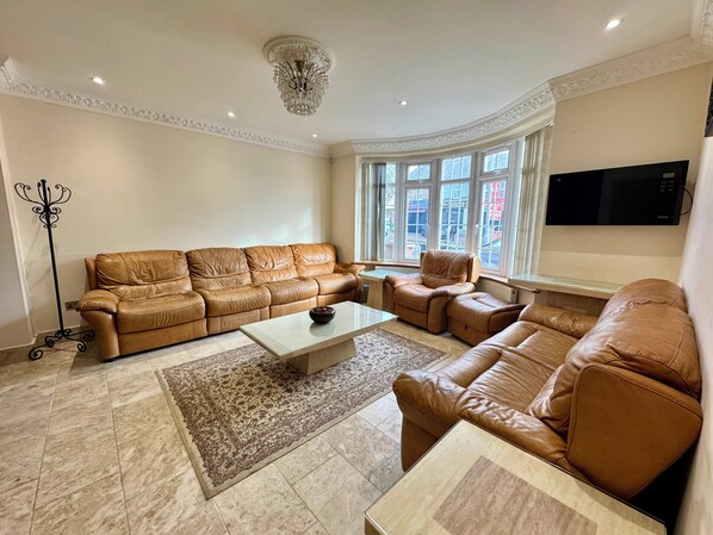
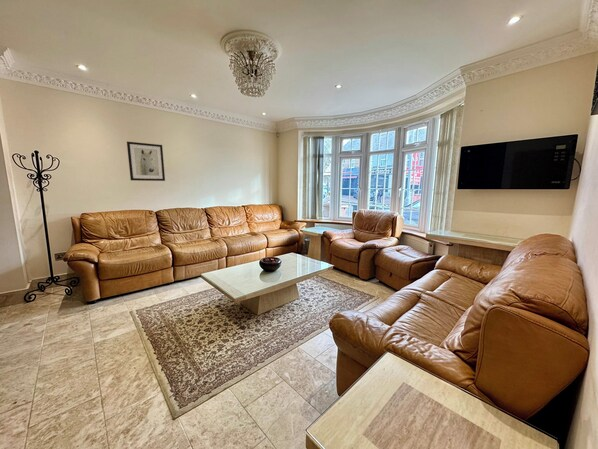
+ wall art [126,141,166,182]
